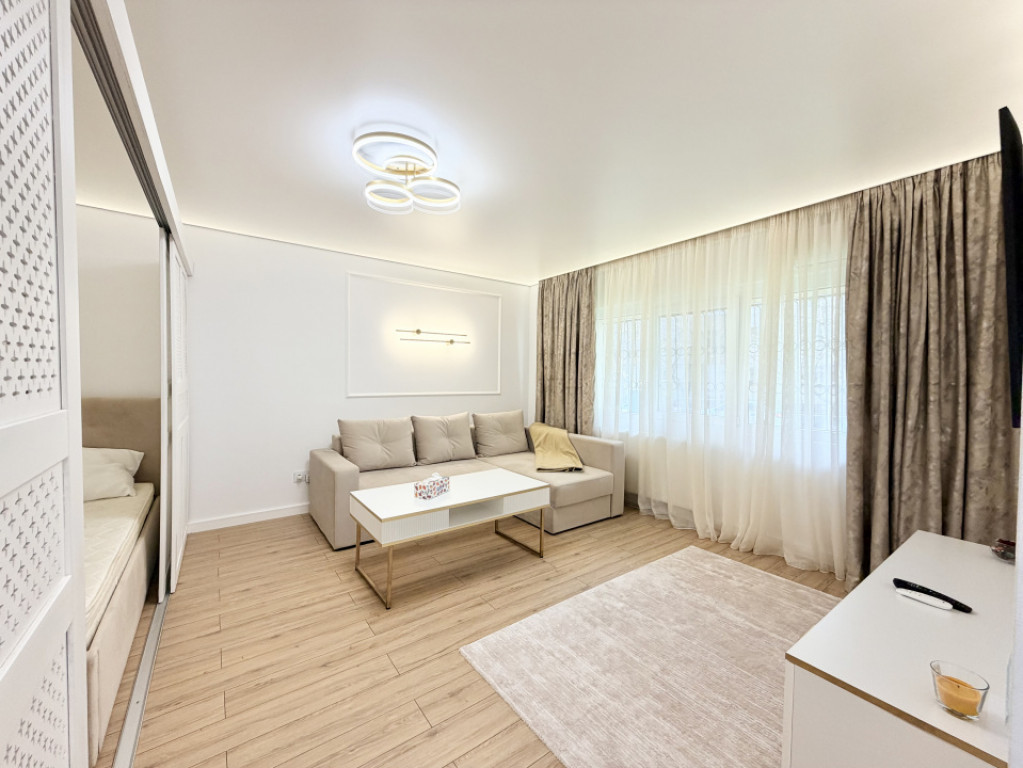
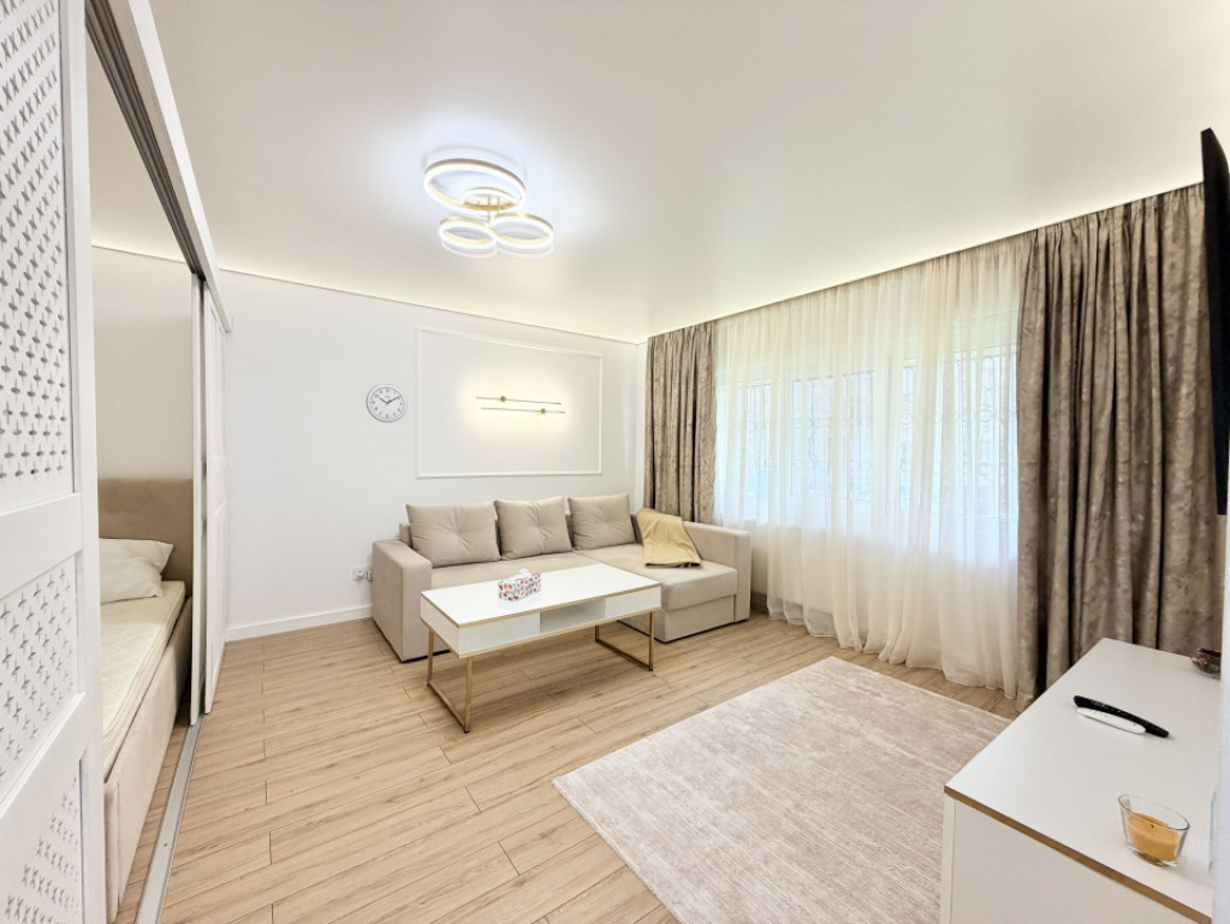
+ wall clock [364,383,409,424]
